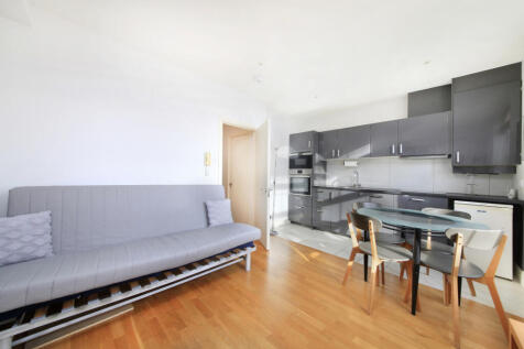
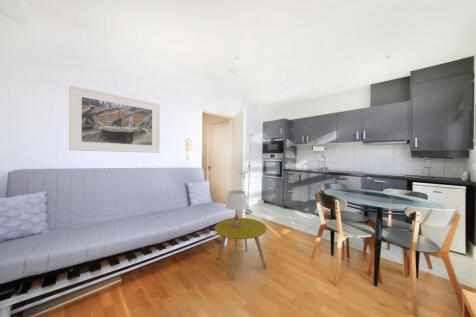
+ table lamp [225,189,248,227]
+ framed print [68,84,161,154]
+ side table [214,217,267,282]
